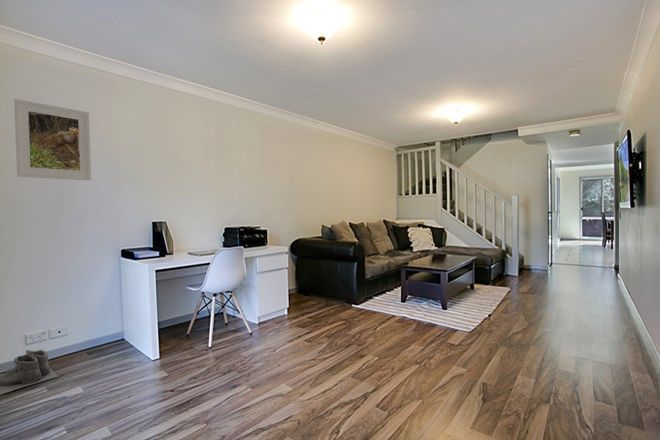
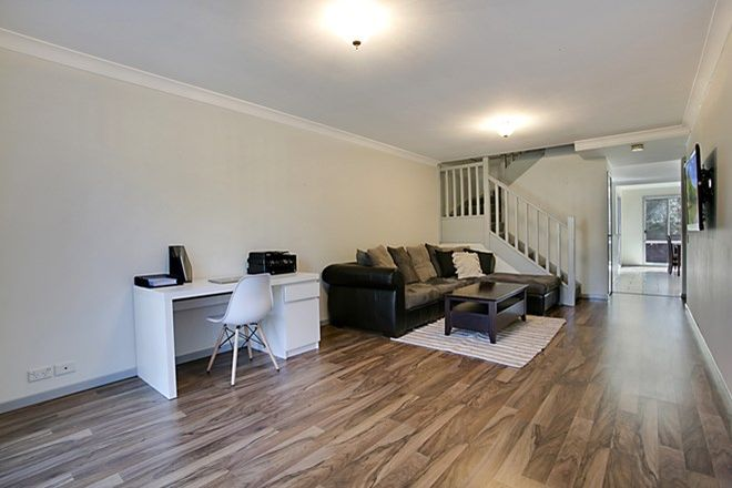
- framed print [13,98,92,181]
- boots [0,349,59,395]
